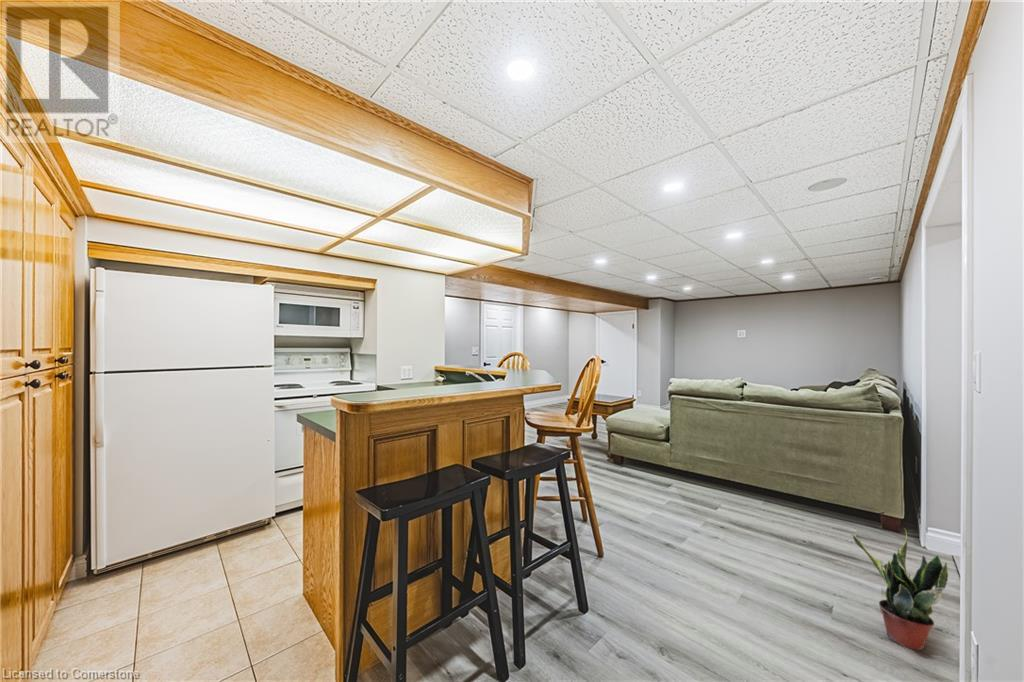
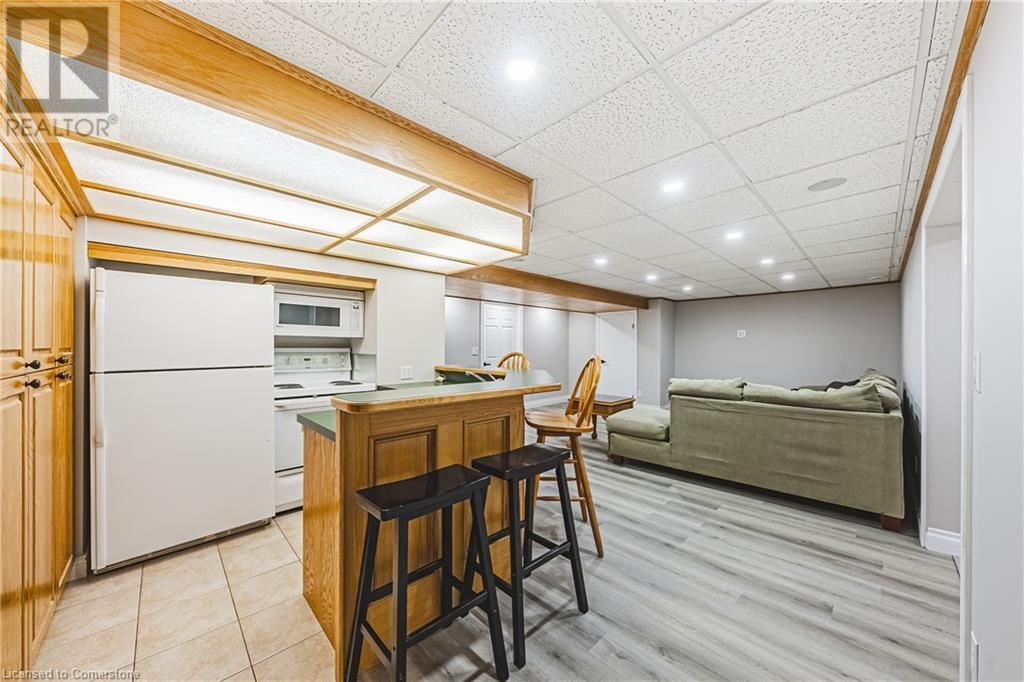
- potted plant [851,527,949,651]
